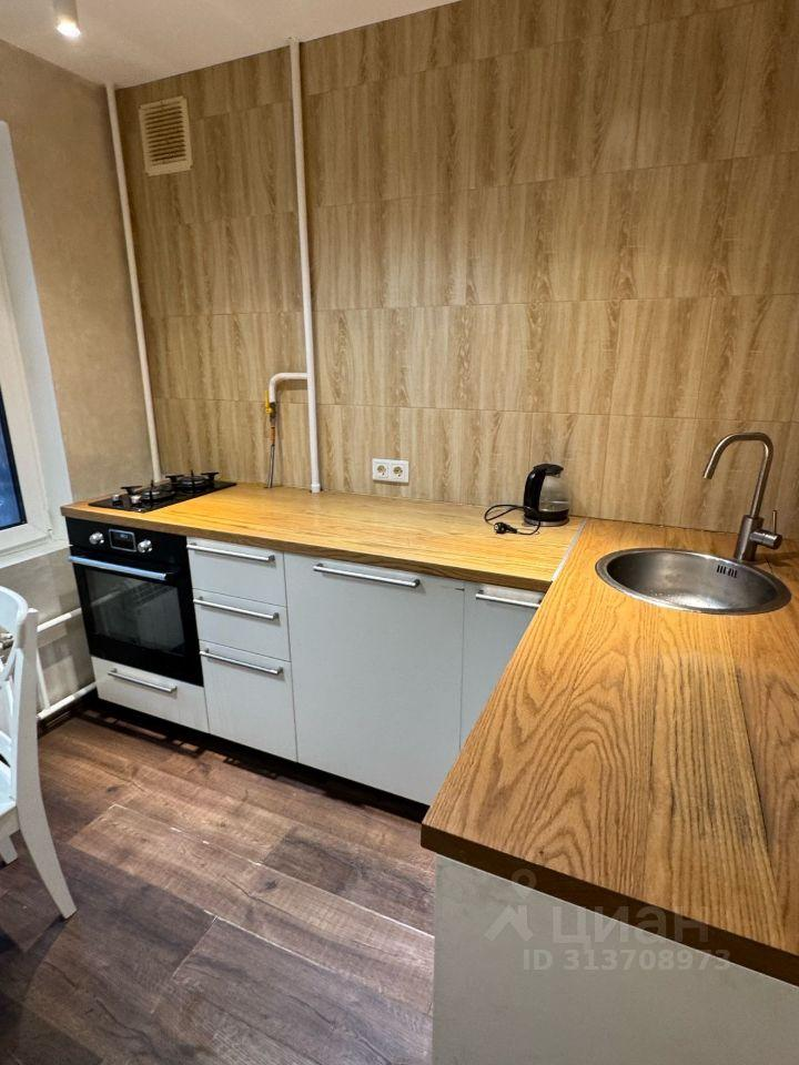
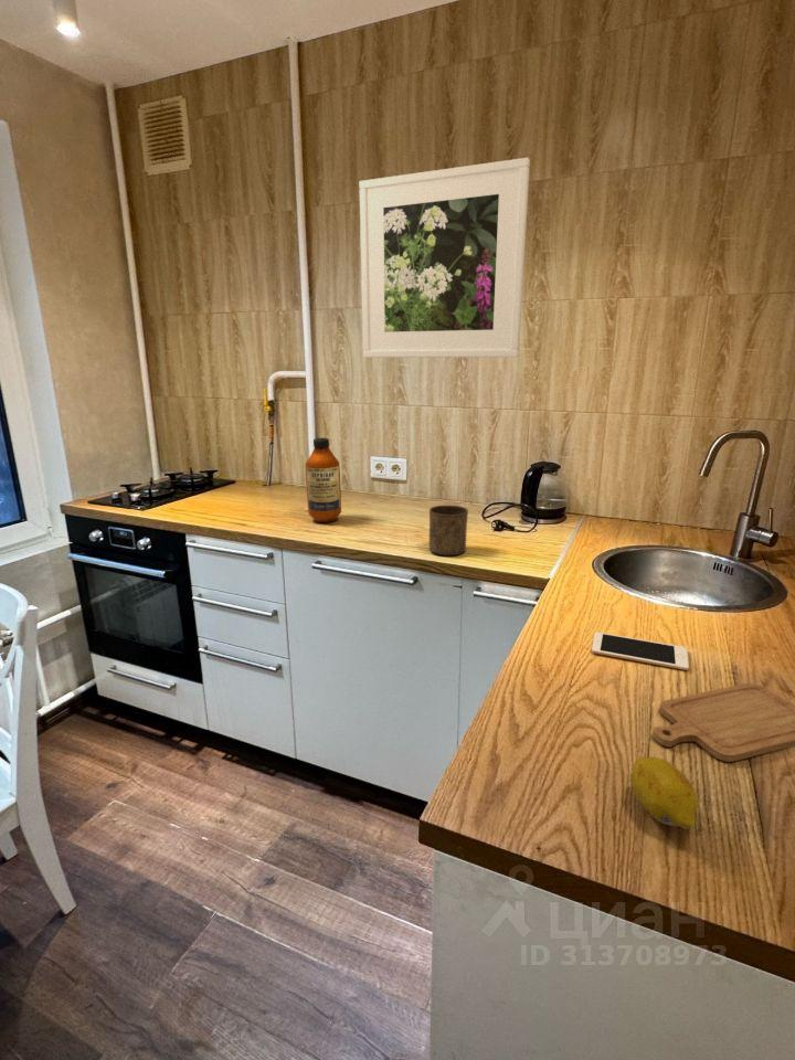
+ bottle [305,437,342,523]
+ cup [428,505,469,556]
+ chopping board [651,682,795,763]
+ cell phone [591,632,690,671]
+ fruit [629,755,699,830]
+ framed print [359,157,531,359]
